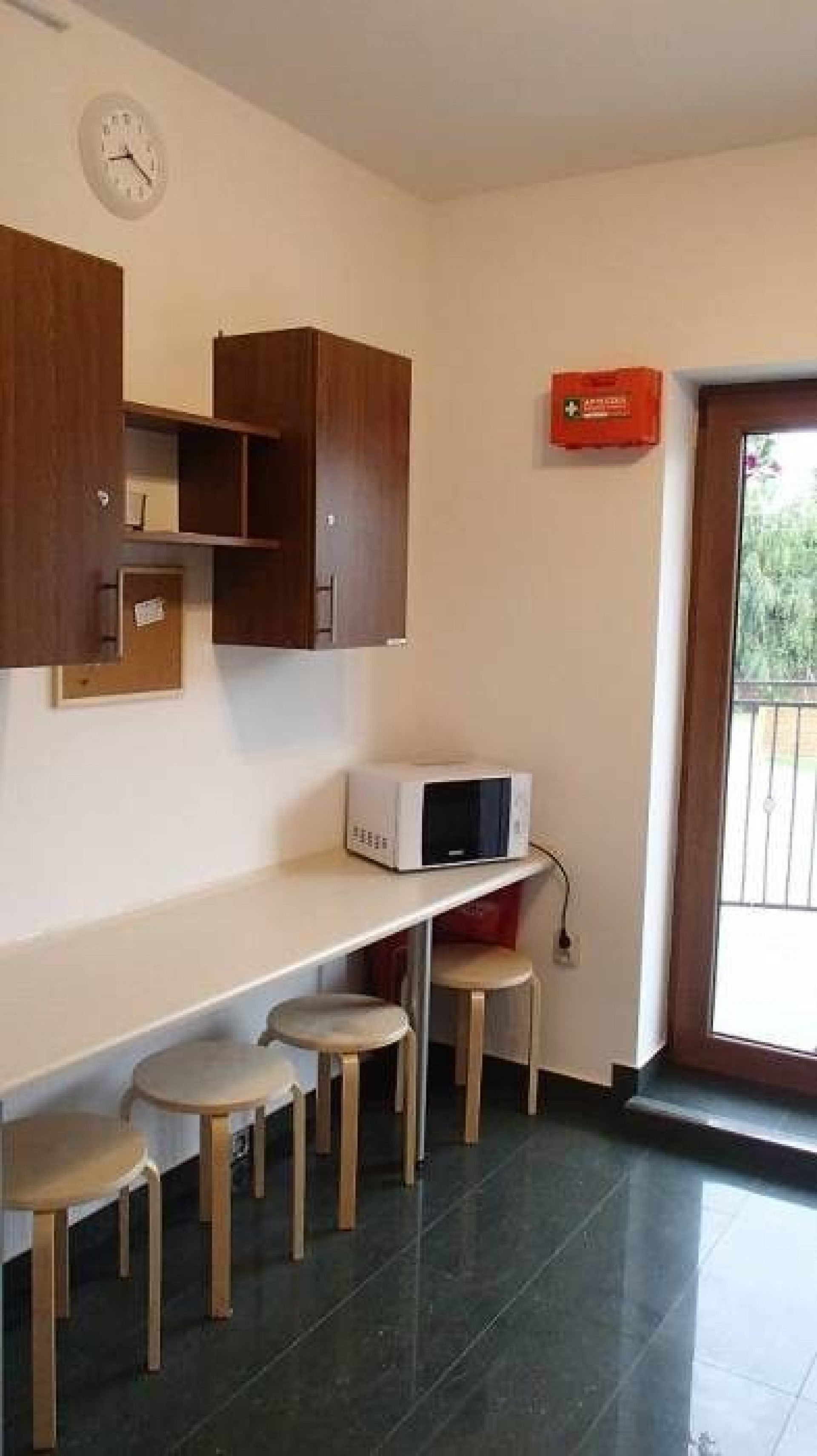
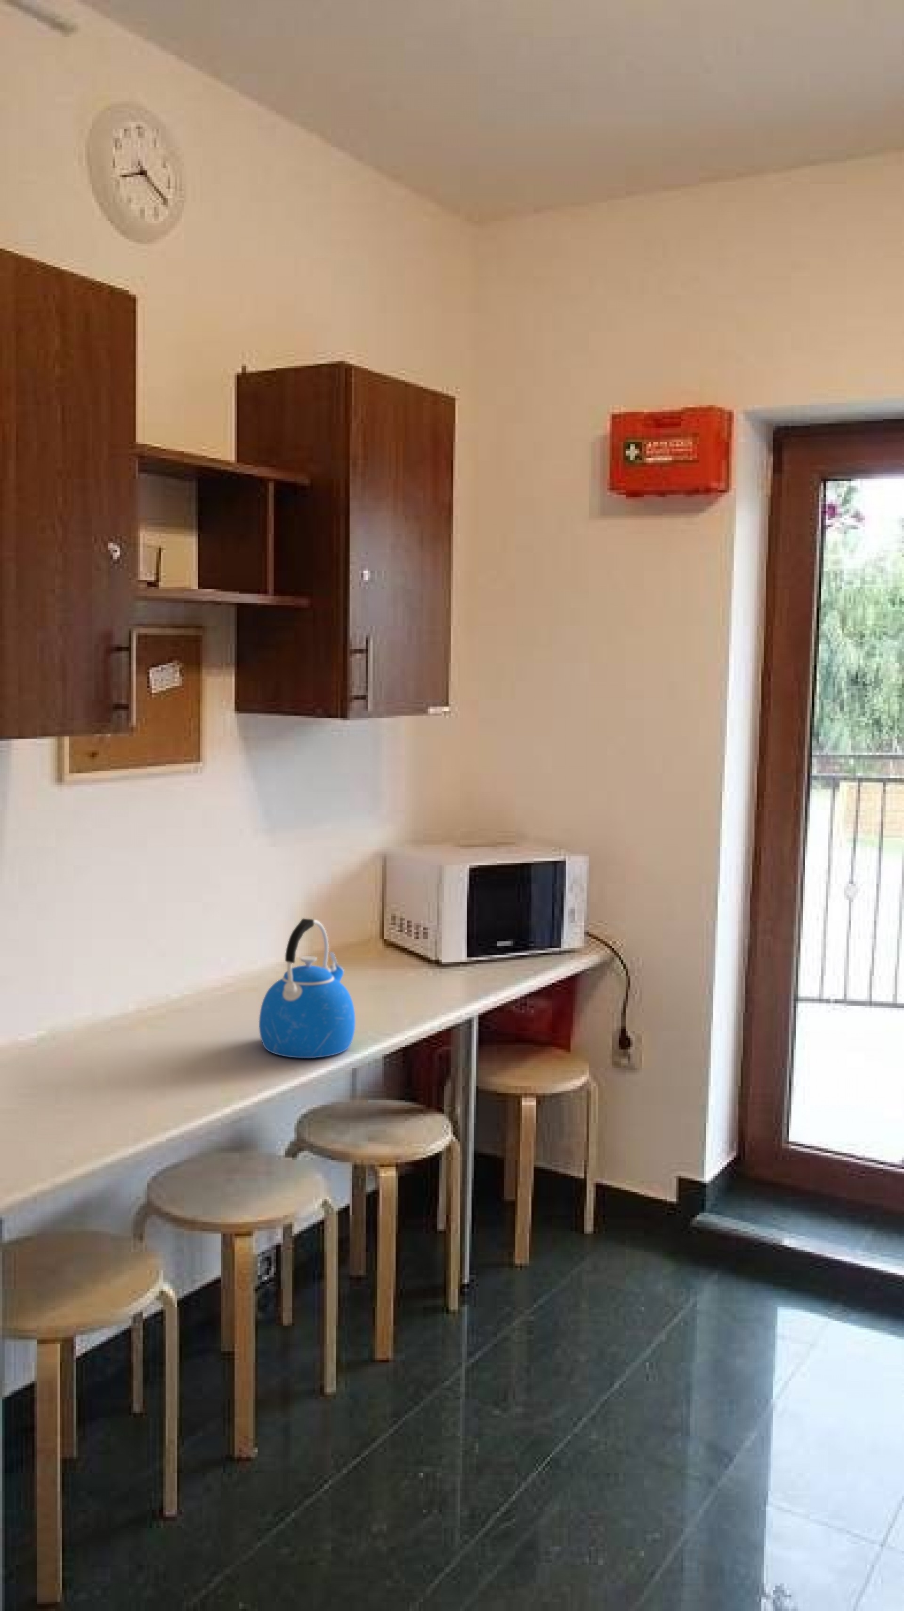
+ kettle [259,918,355,1059]
